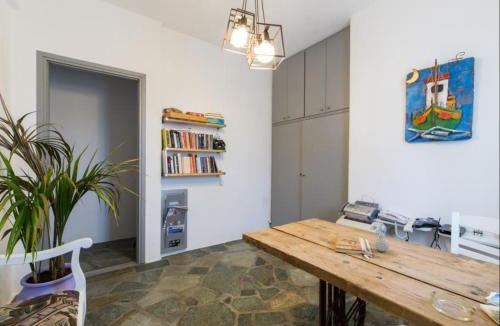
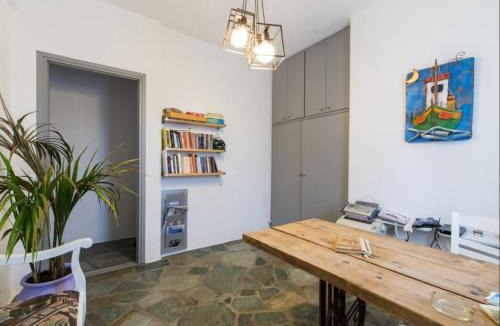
- vase [373,230,391,252]
